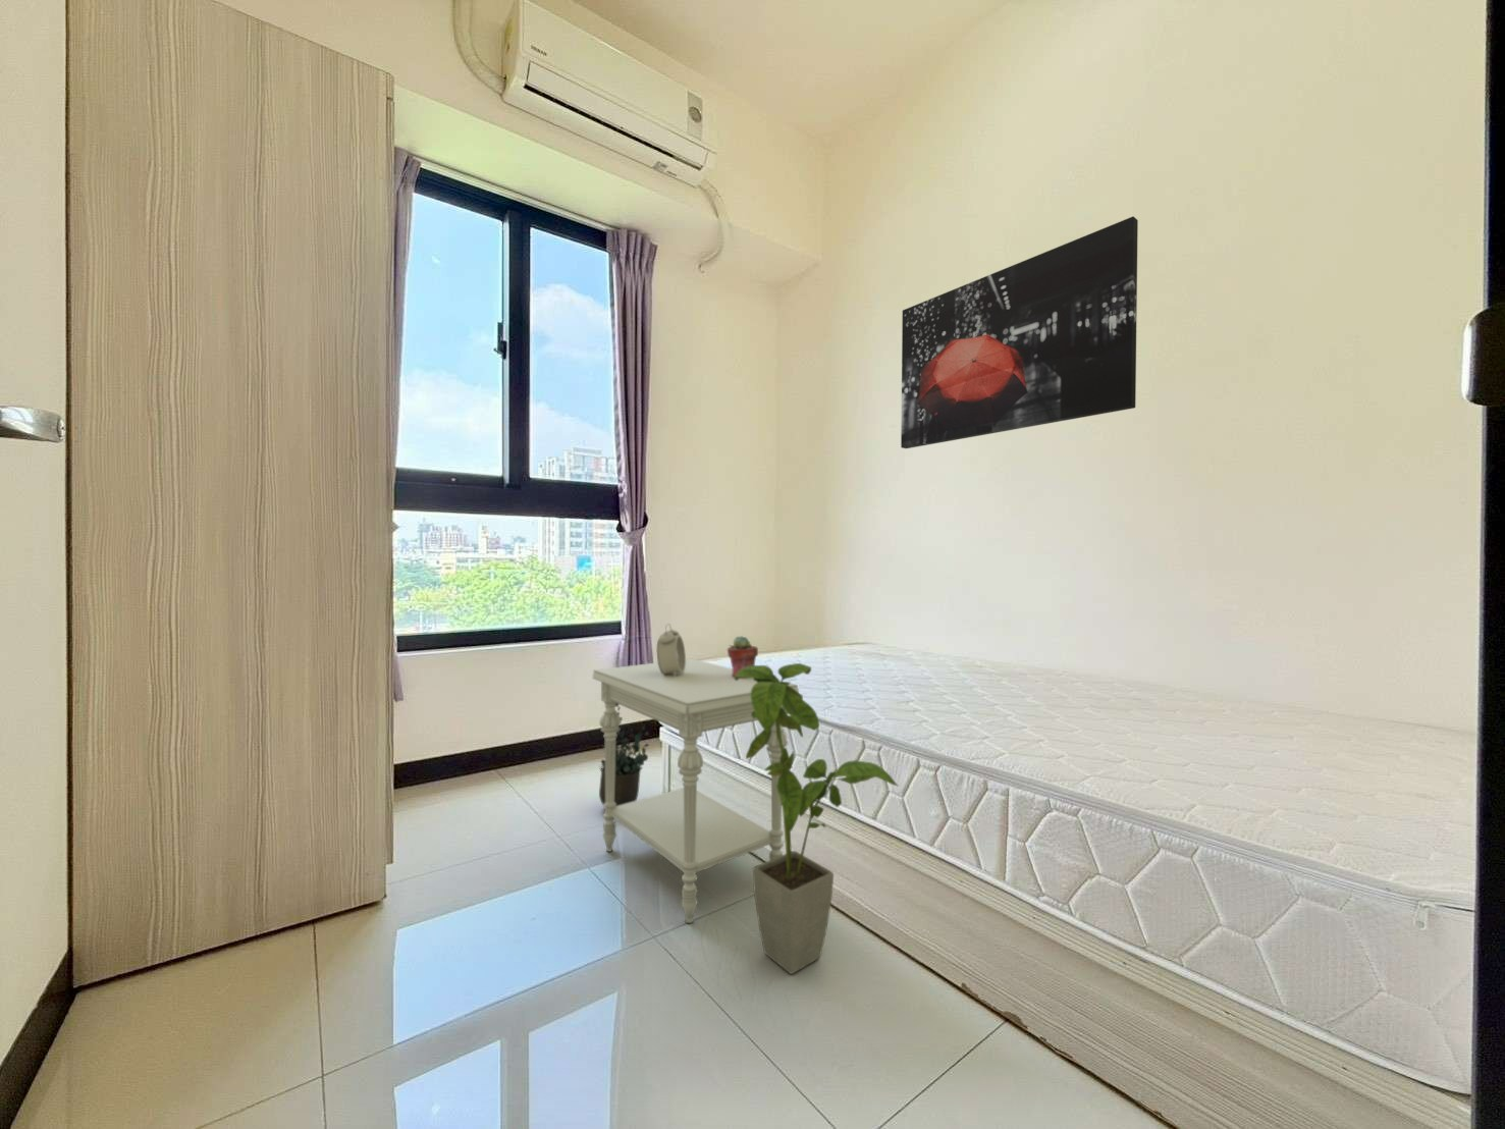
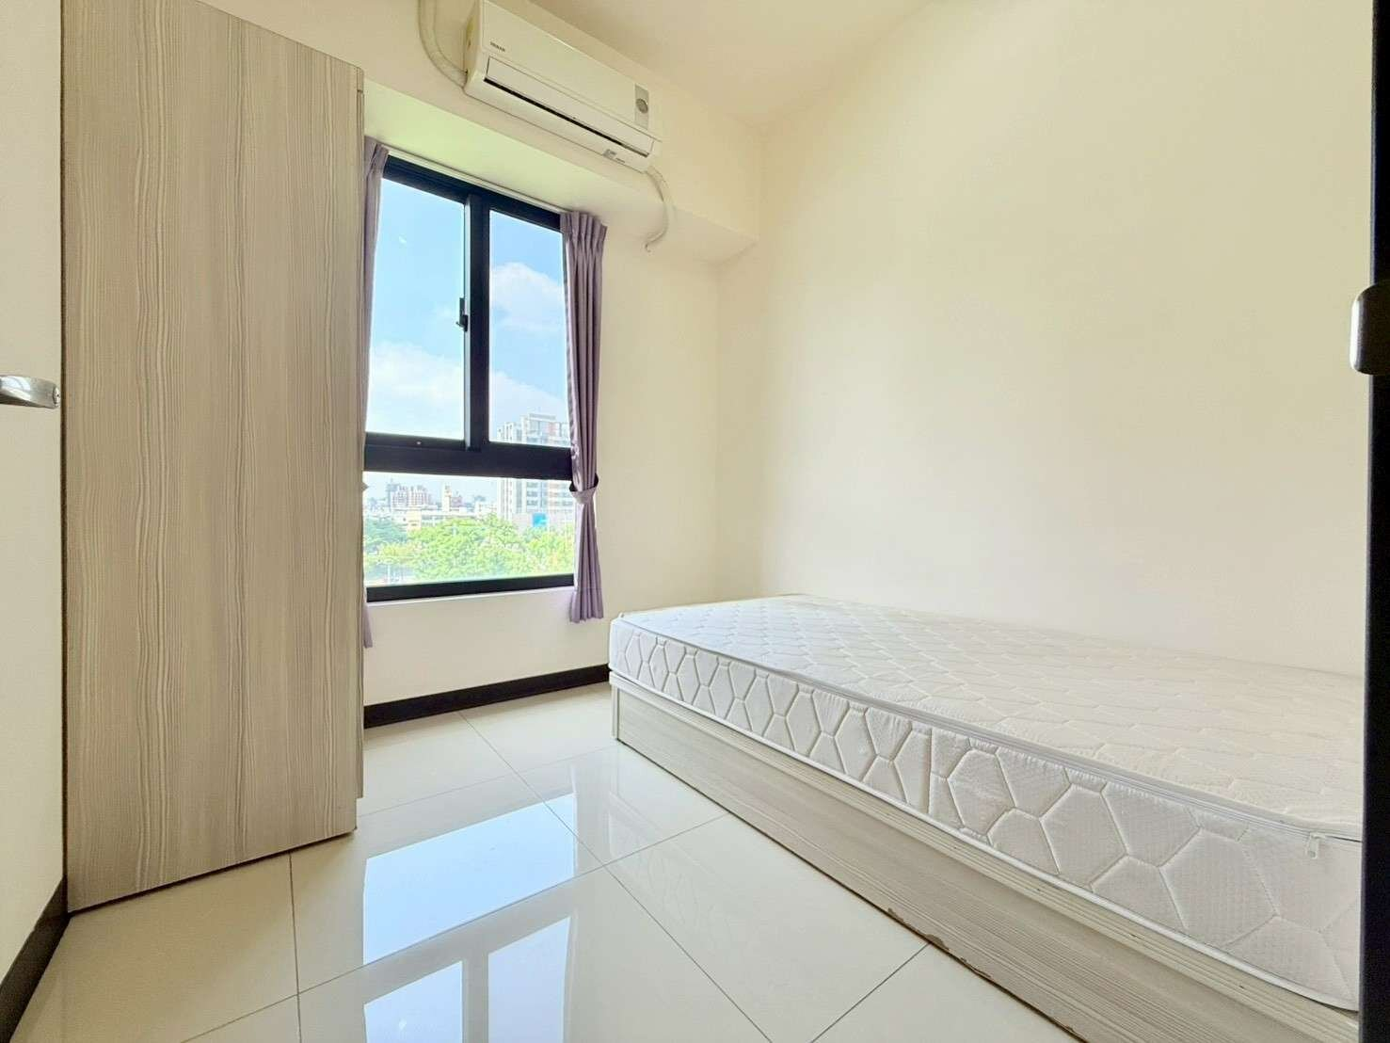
- house plant [734,662,900,975]
- potted plant [598,703,651,806]
- wall art [900,215,1140,449]
- side table [592,658,799,924]
- potted succulent [727,634,759,678]
- alarm clock [656,623,687,677]
